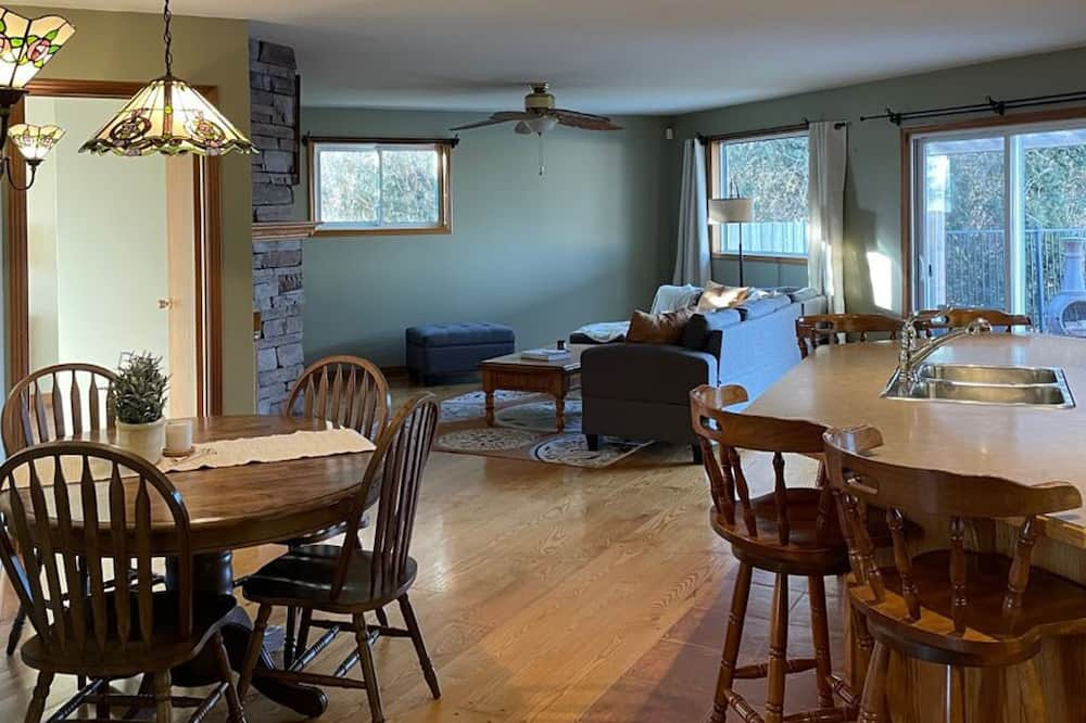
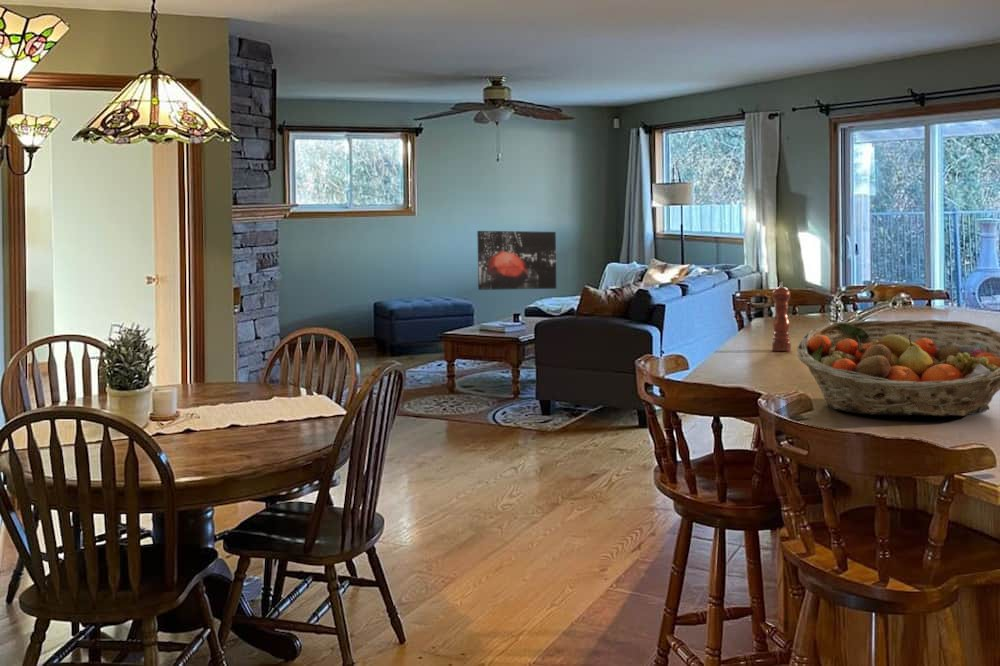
+ fruit basket [796,319,1000,417]
+ pepper mill [771,281,792,352]
+ wall art [476,230,557,291]
